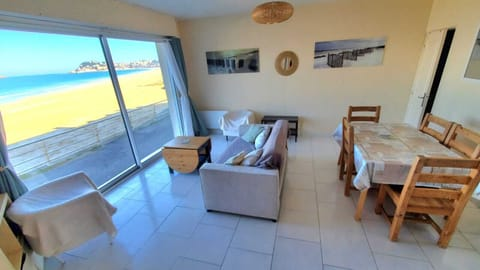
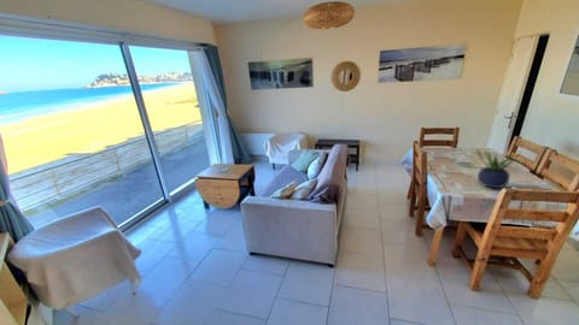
+ potted plant [475,148,522,189]
